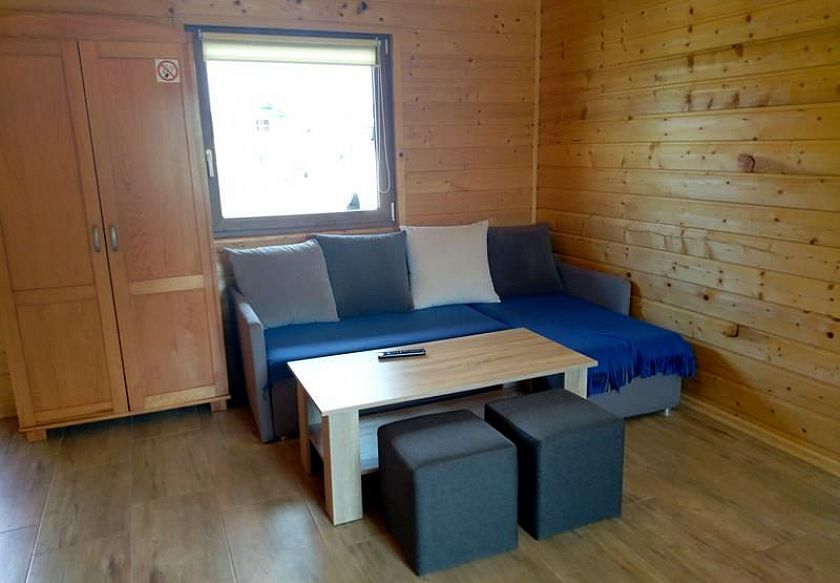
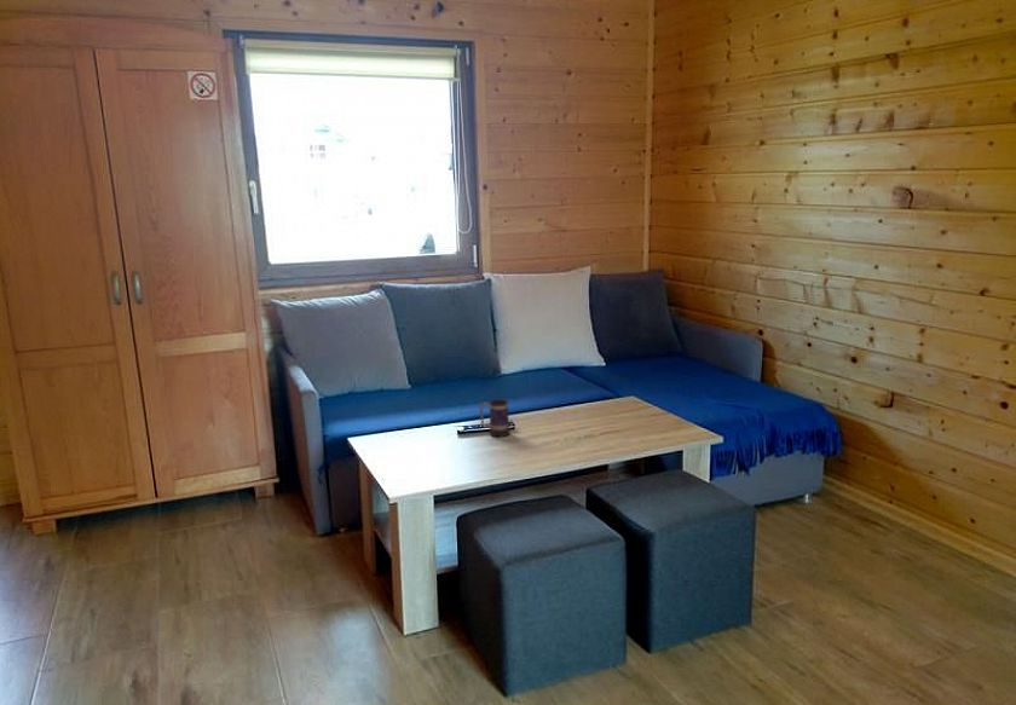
+ mug [479,398,510,438]
